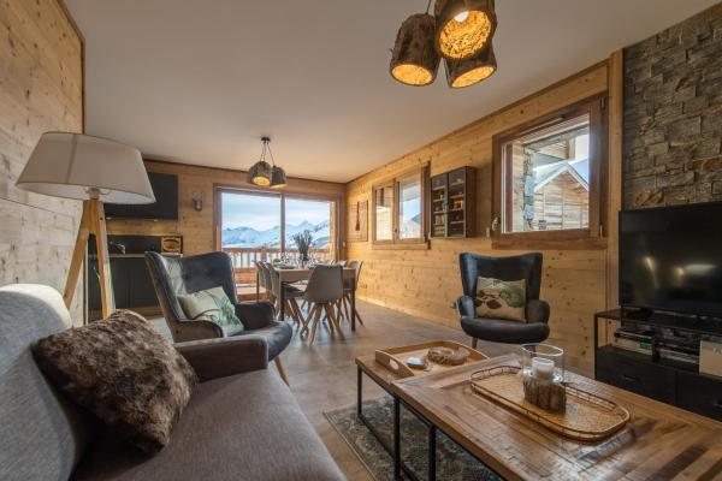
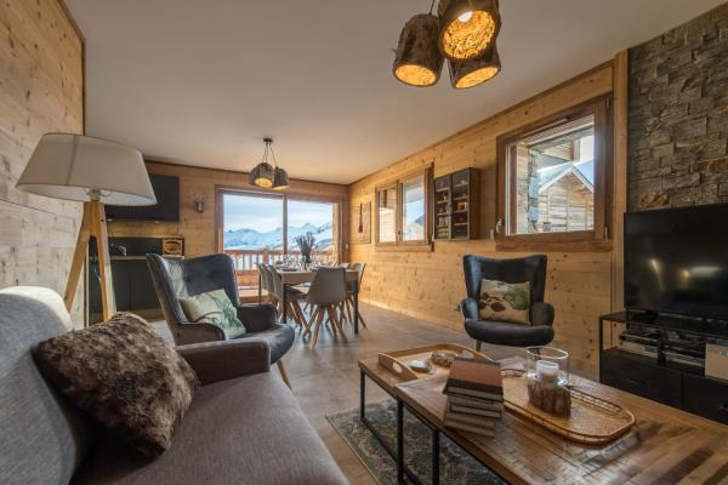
+ book stack [440,355,506,440]
